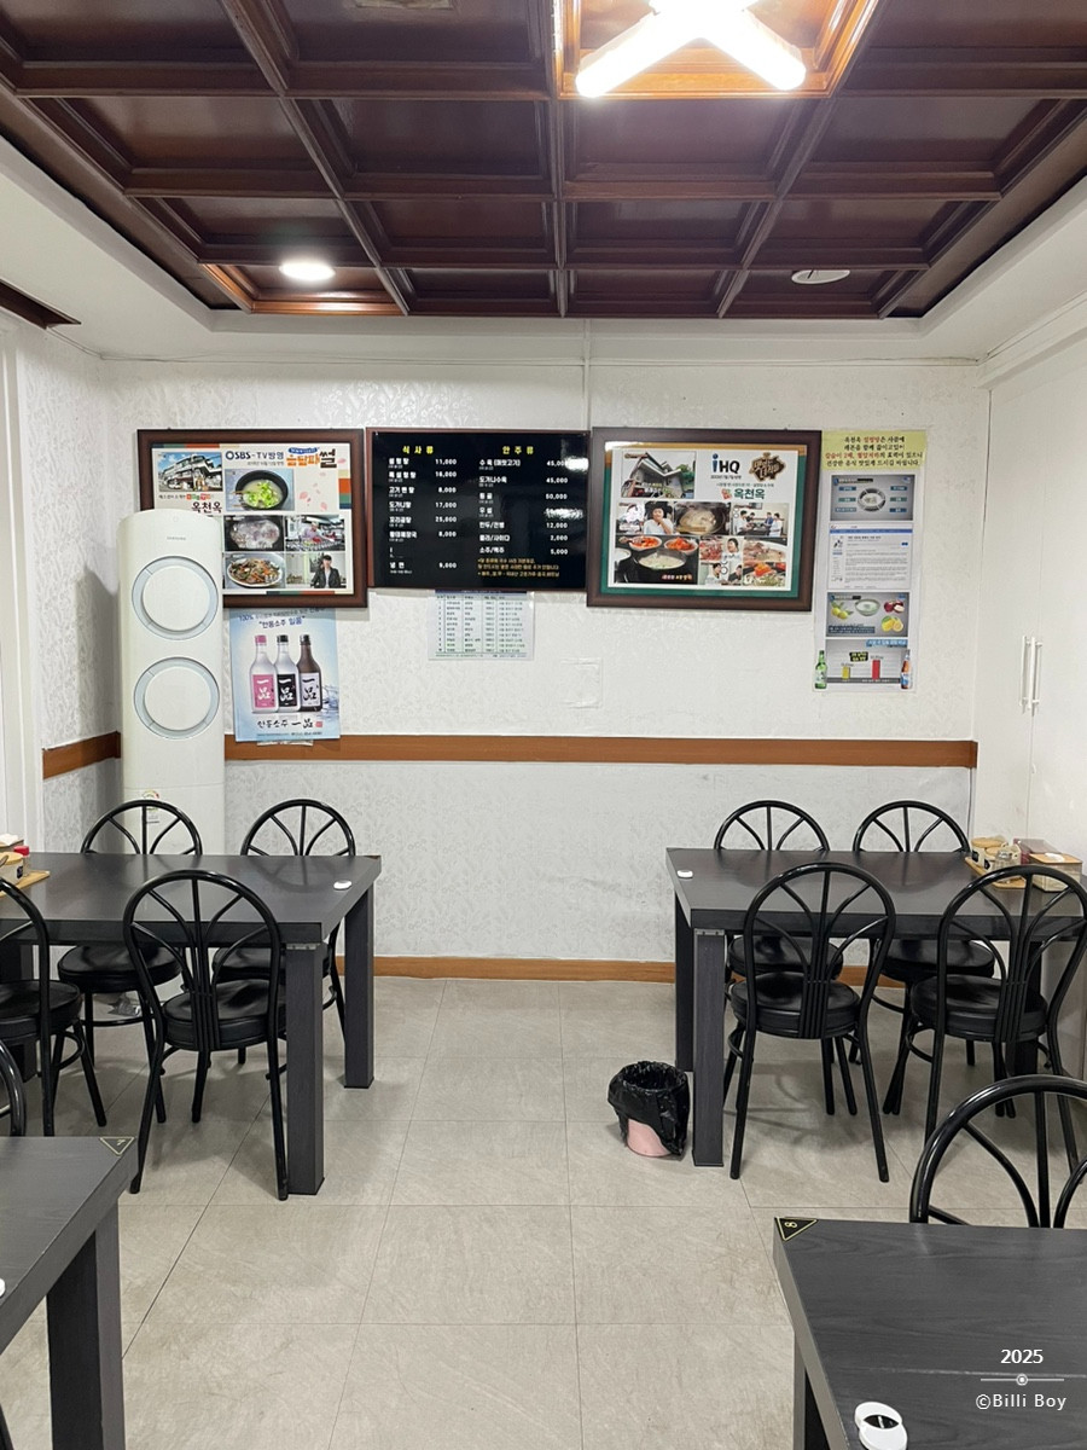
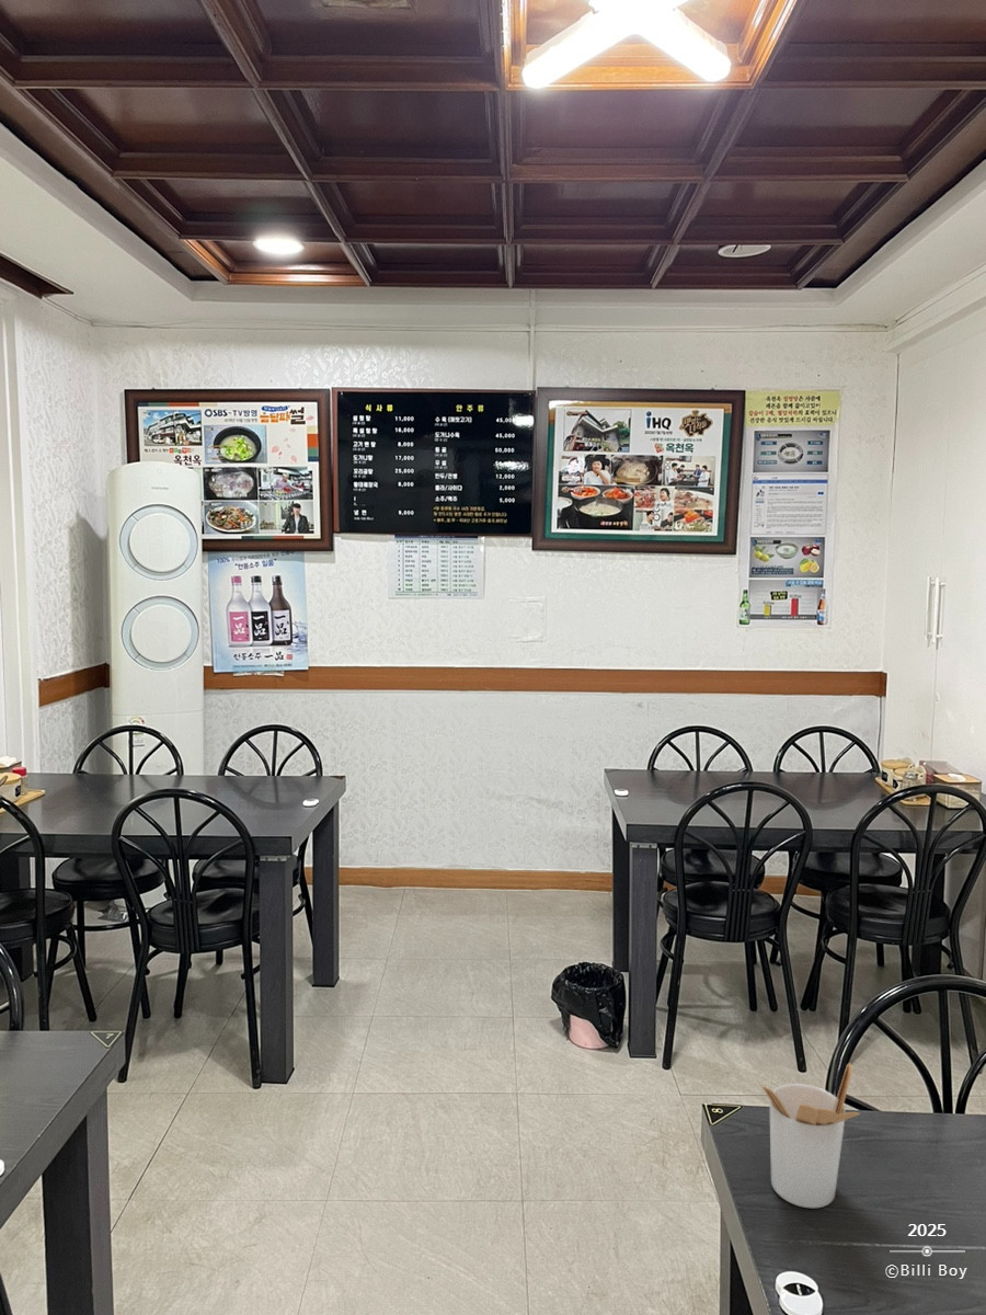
+ utensil holder [758,1062,861,1209]
